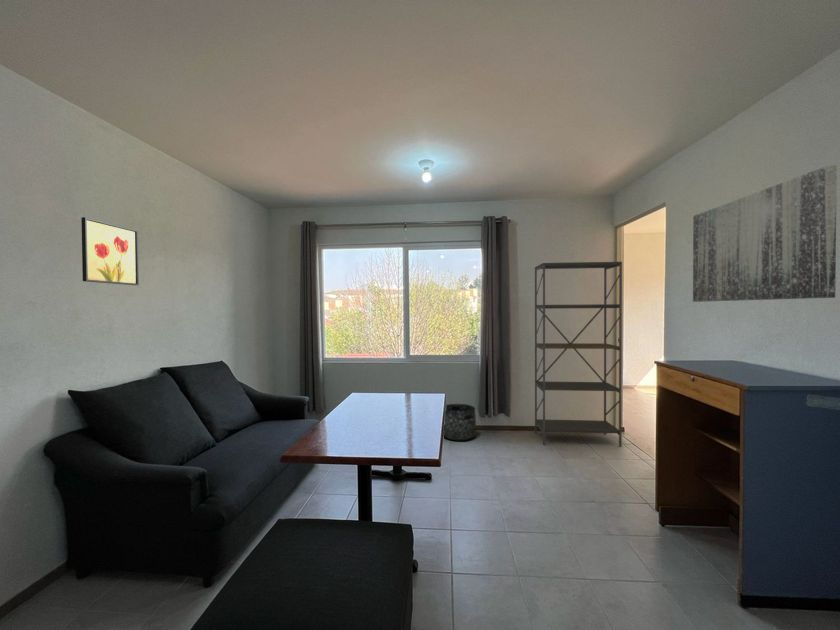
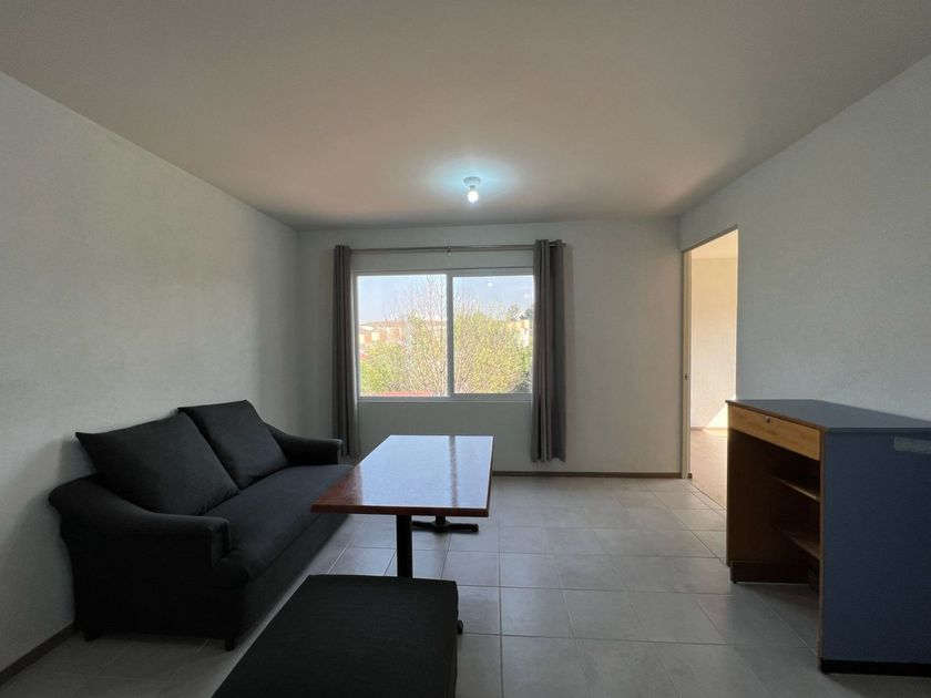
- shelving unit [534,261,623,448]
- wall art [692,164,838,303]
- wall art [80,216,140,286]
- basket [443,403,477,441]
